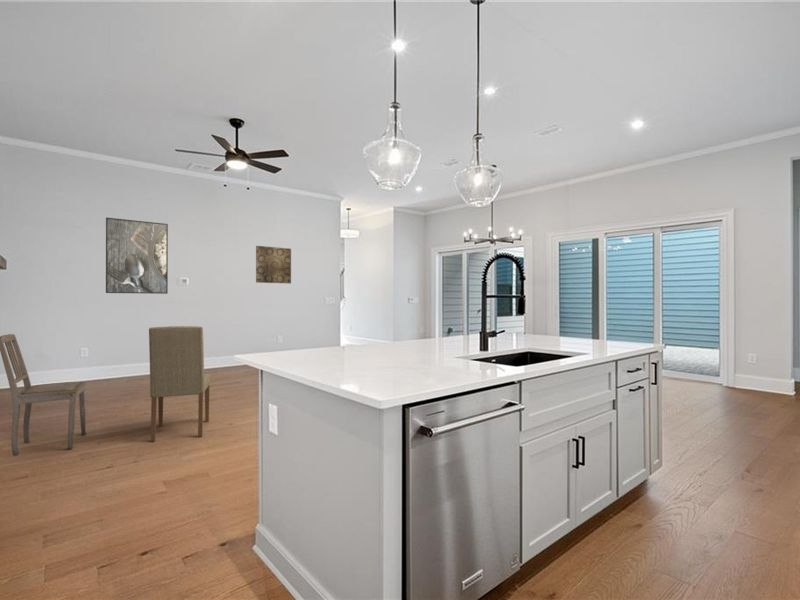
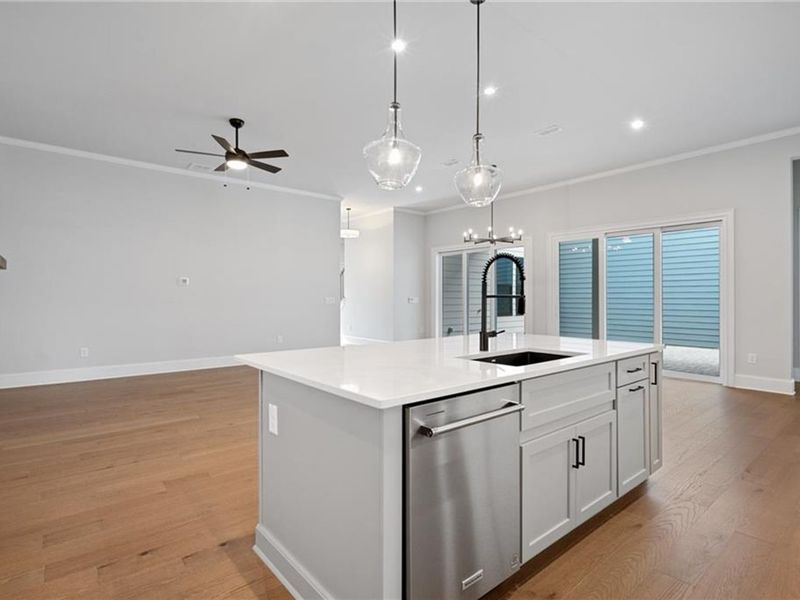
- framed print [105,216,169,295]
- dining chair [0,333,87,456]
- dining chair [148,325,212,442]
- wall art [255,245,292,284]
